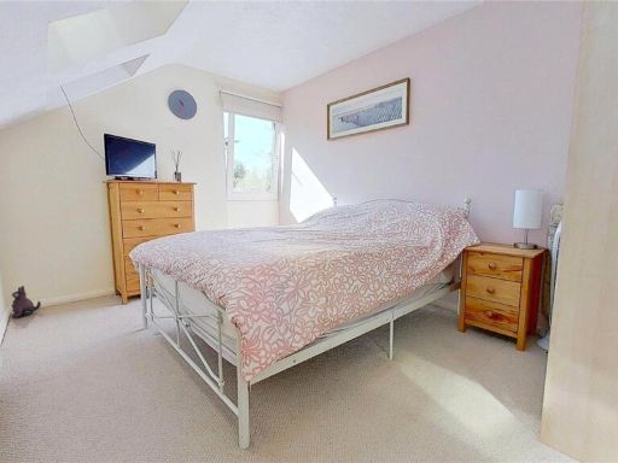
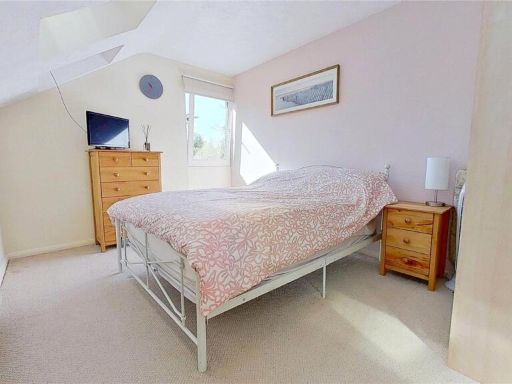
- plush toy [11,285,42,320]
